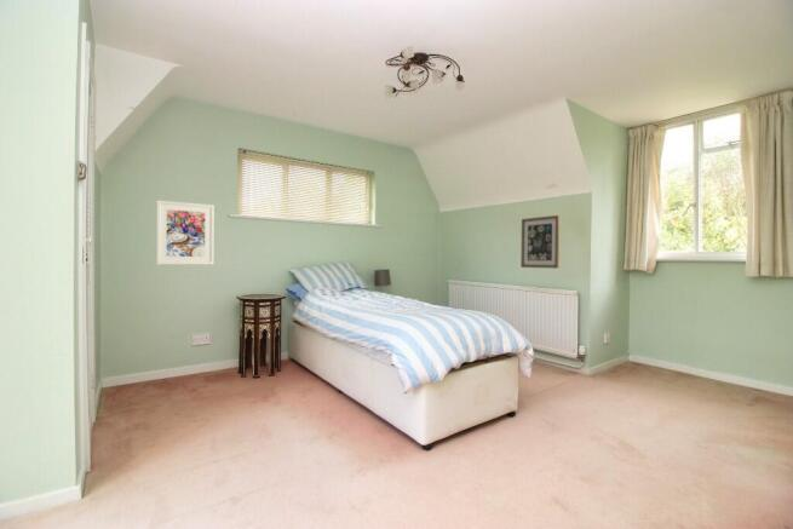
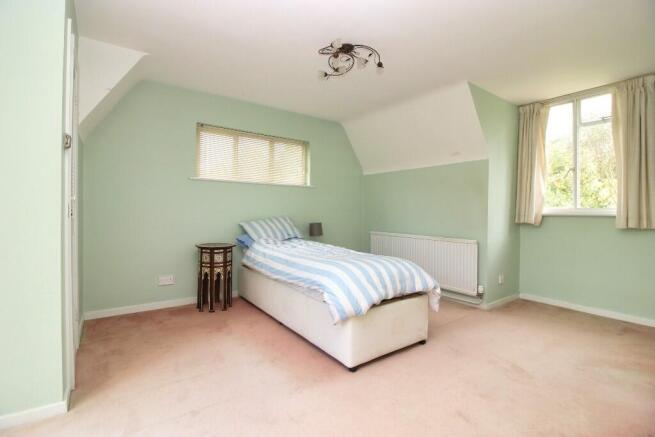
- wall art [519,214,561,270]
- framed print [155,200,216,266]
